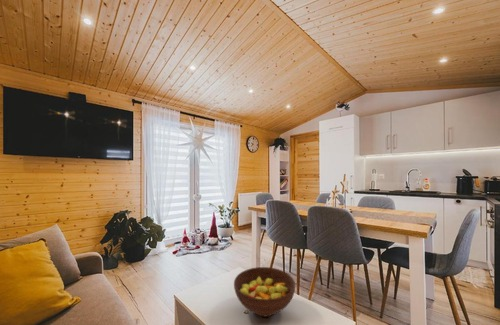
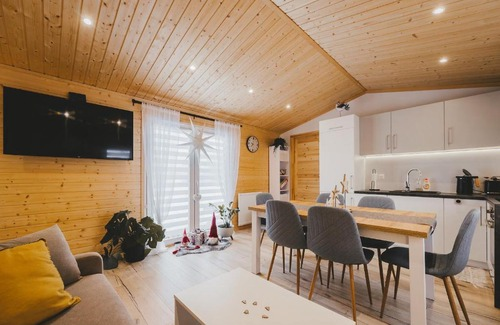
- fruit bowl [233,266,296,318]
